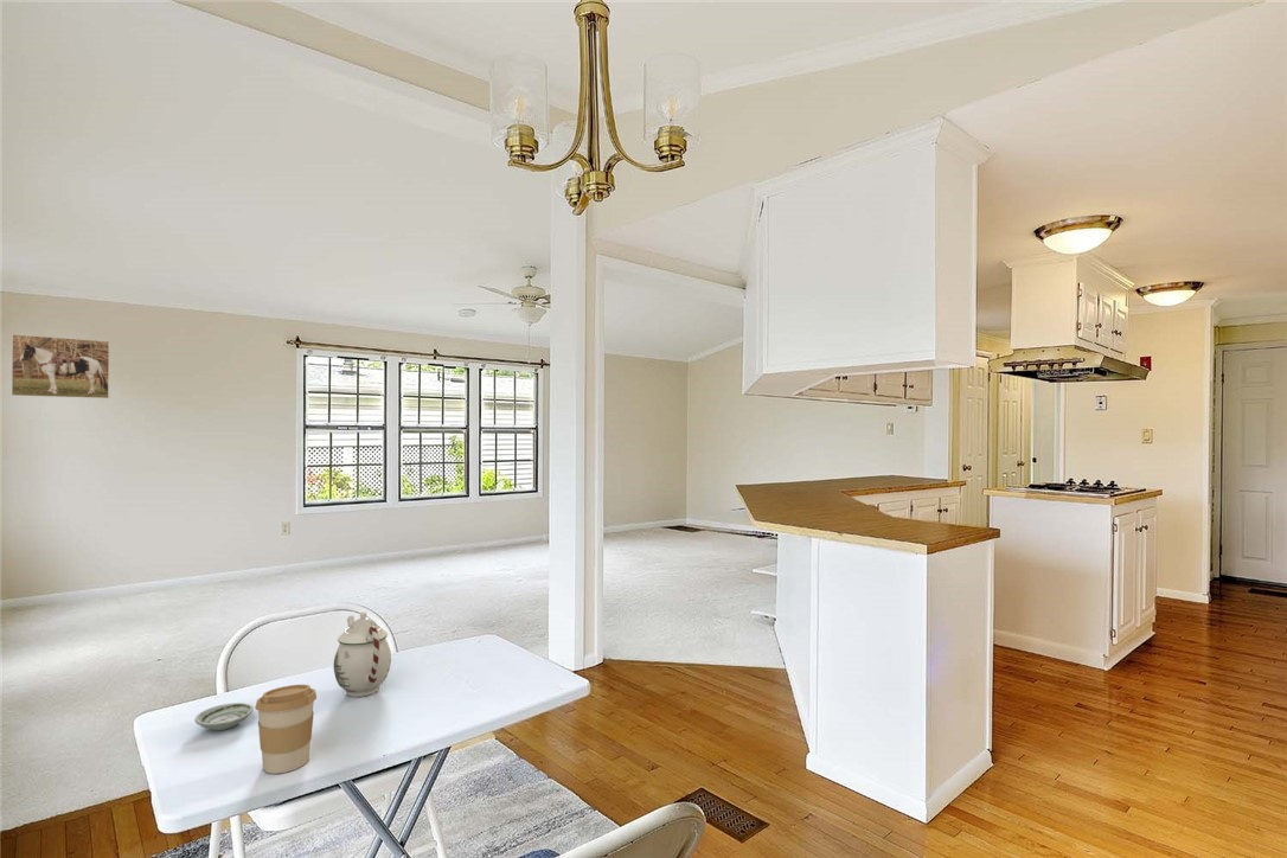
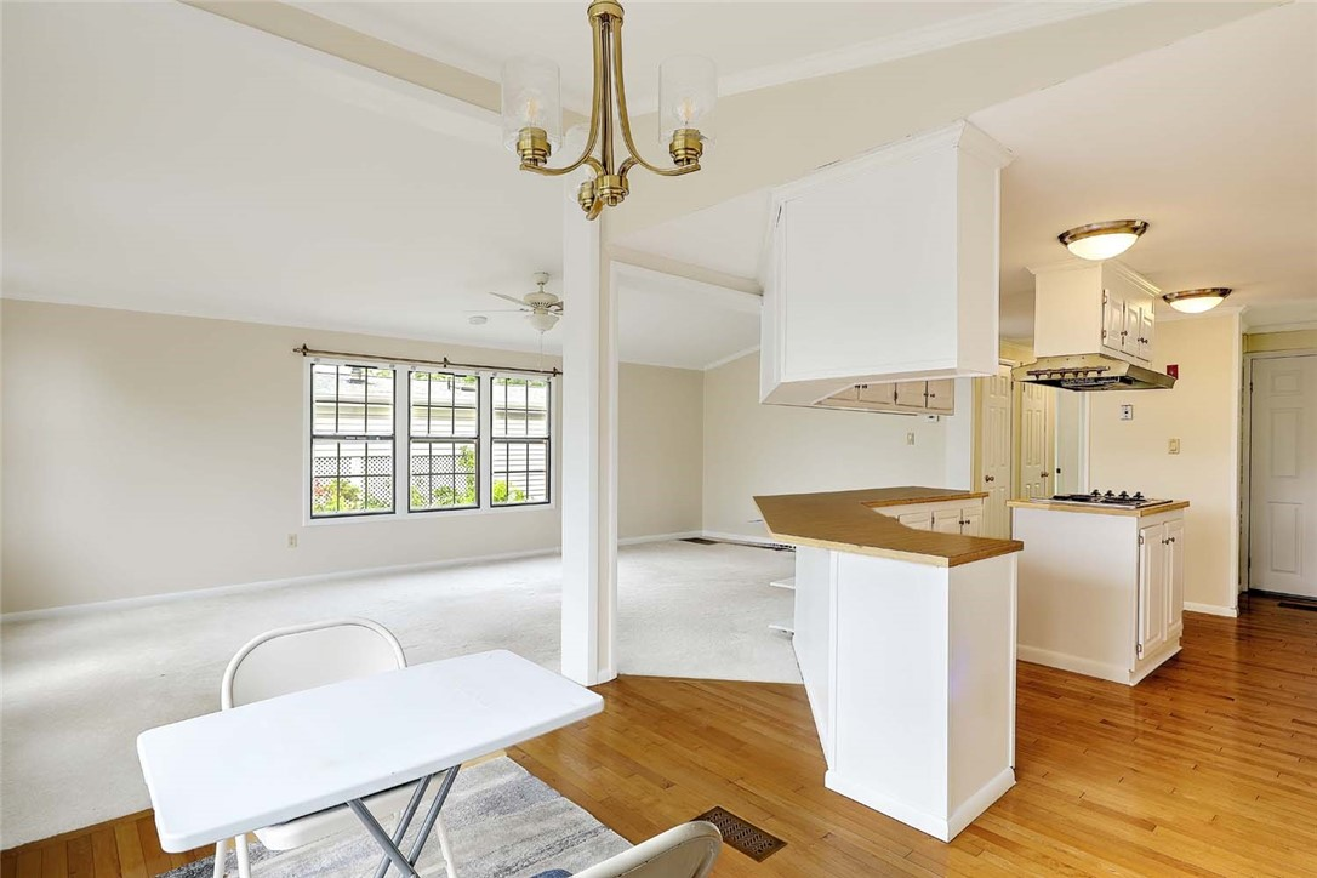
- coffee cup [255,684,318,775]
- teapot [333,610,392,698]
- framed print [11,333,110,399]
- saucer [194,702,255,731]
